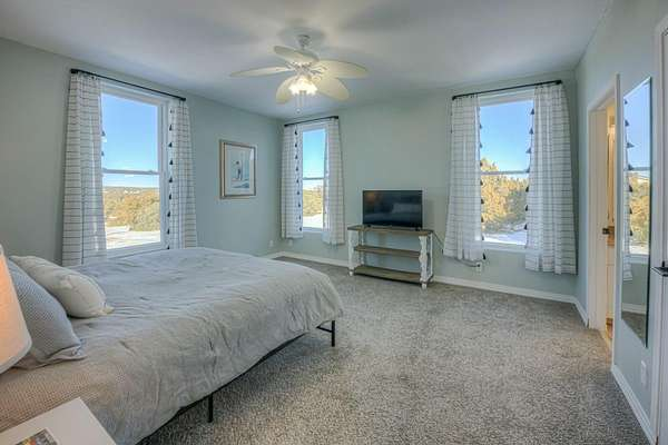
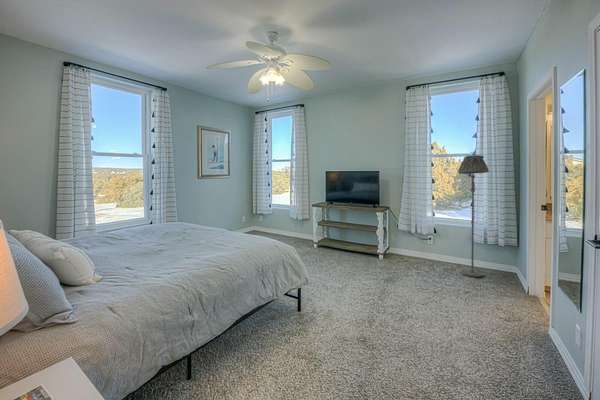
+ floor lamp [457,154,490,278]
